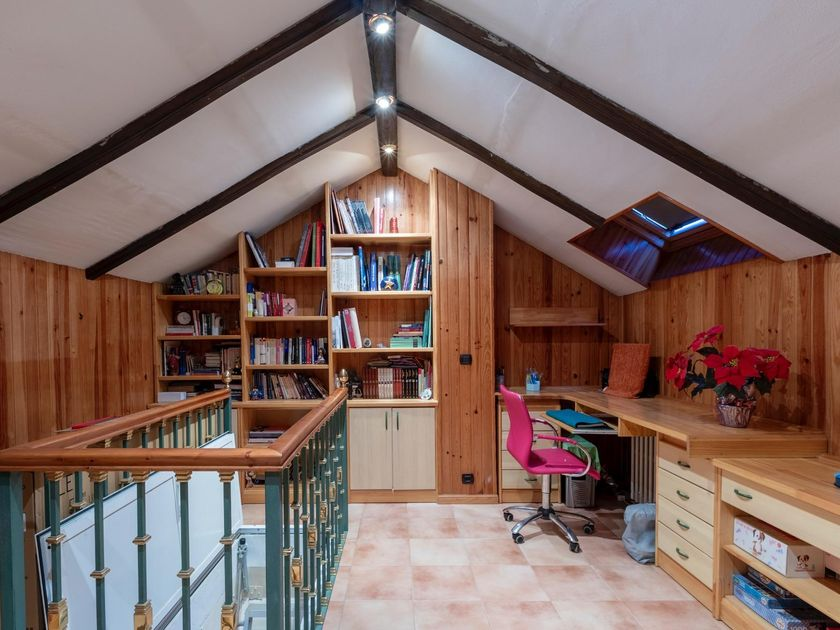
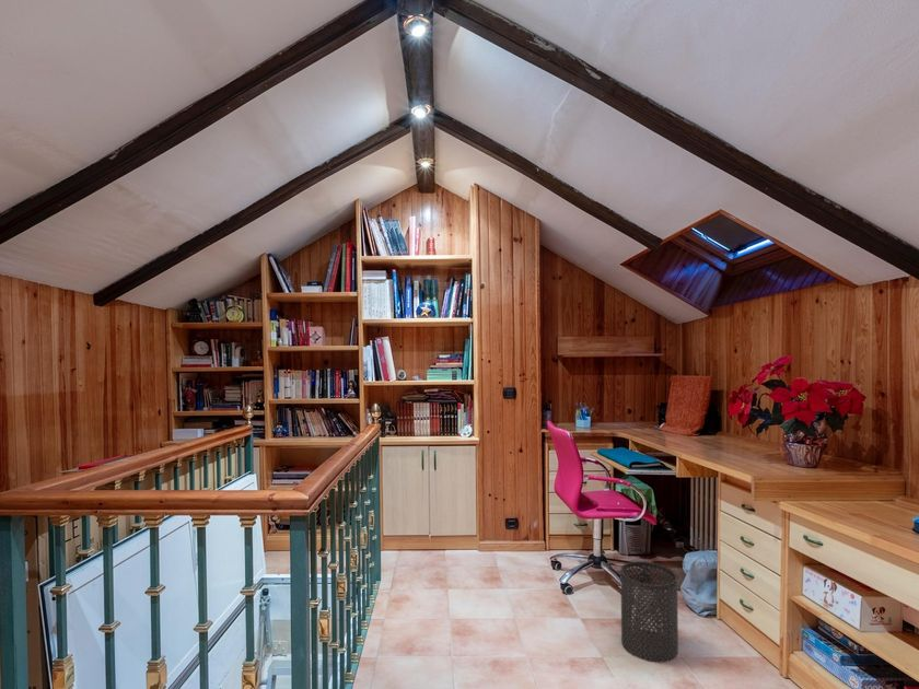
+ trash can [619,560,679,664]
